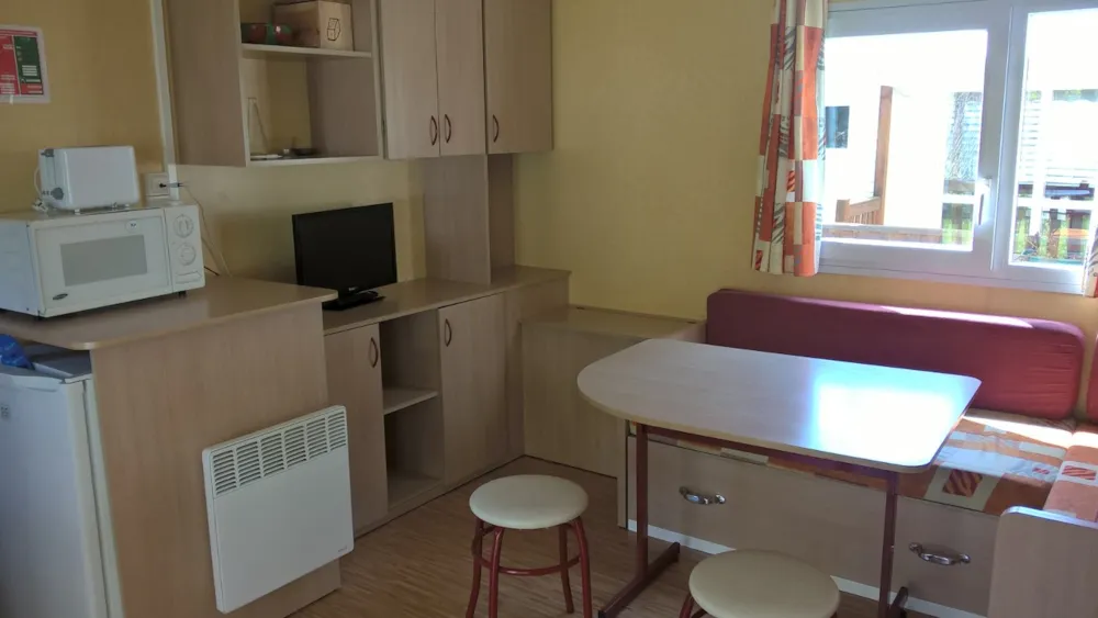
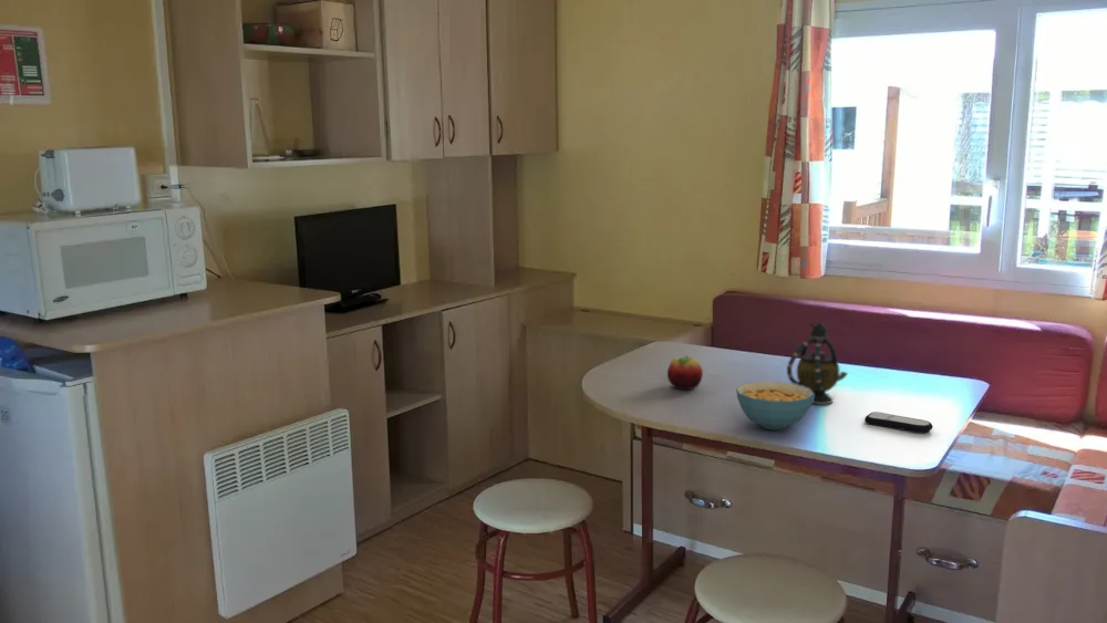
+ fruit [666,355,704,391]
+ cereal bowl [735,381,814,430]
+ remote control [863,411,934,434]
+ teapot [786,321,849,405]
